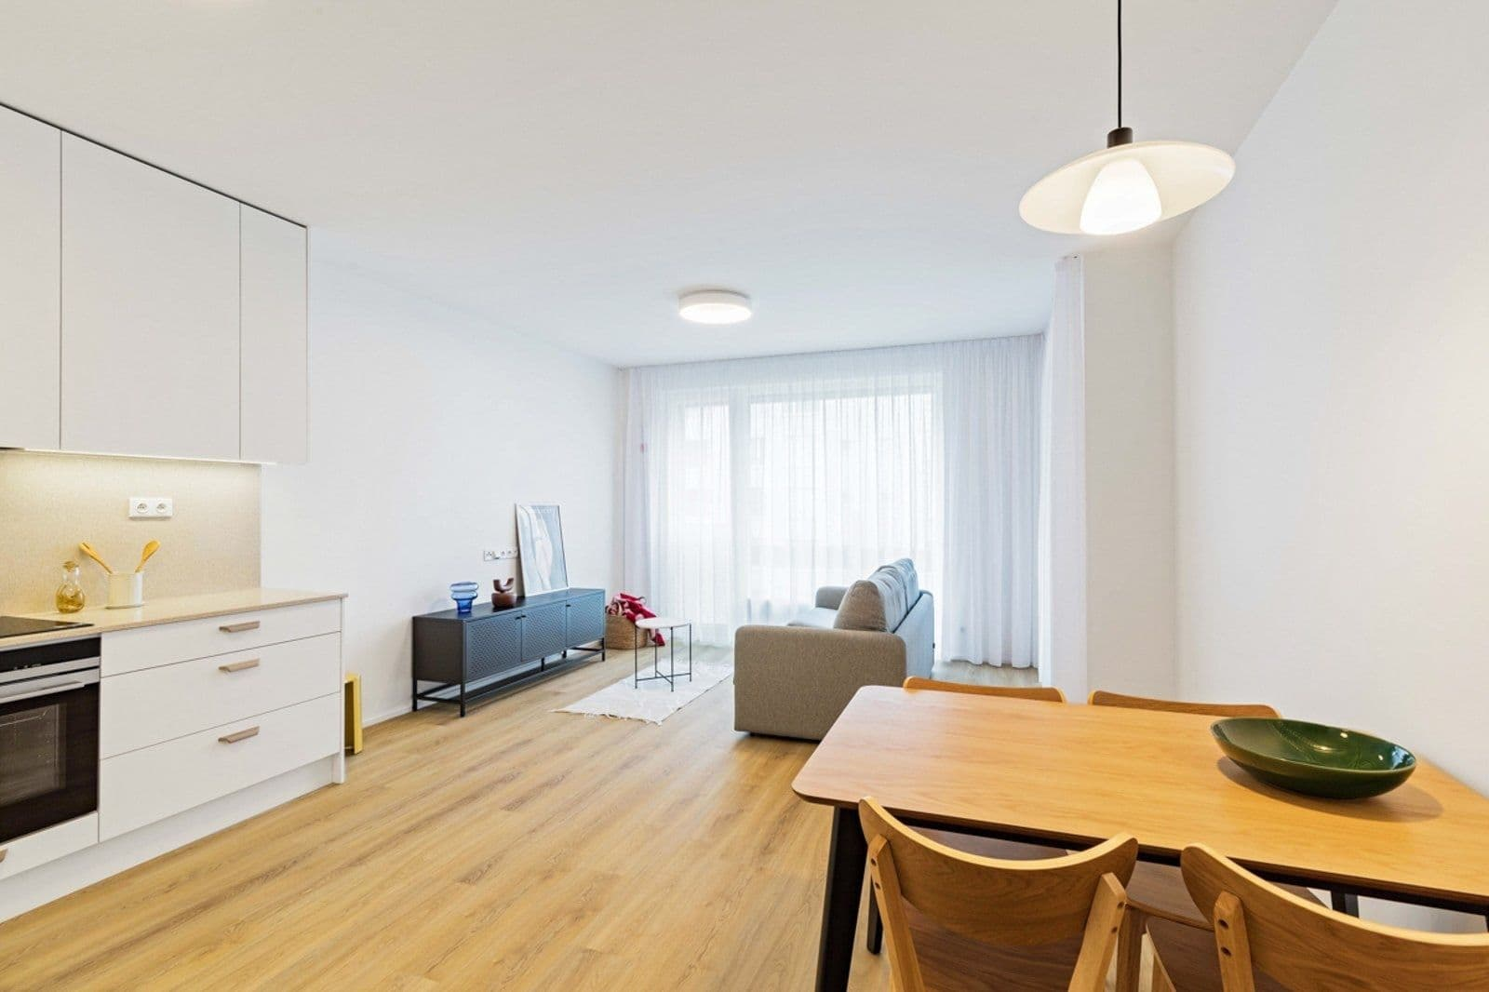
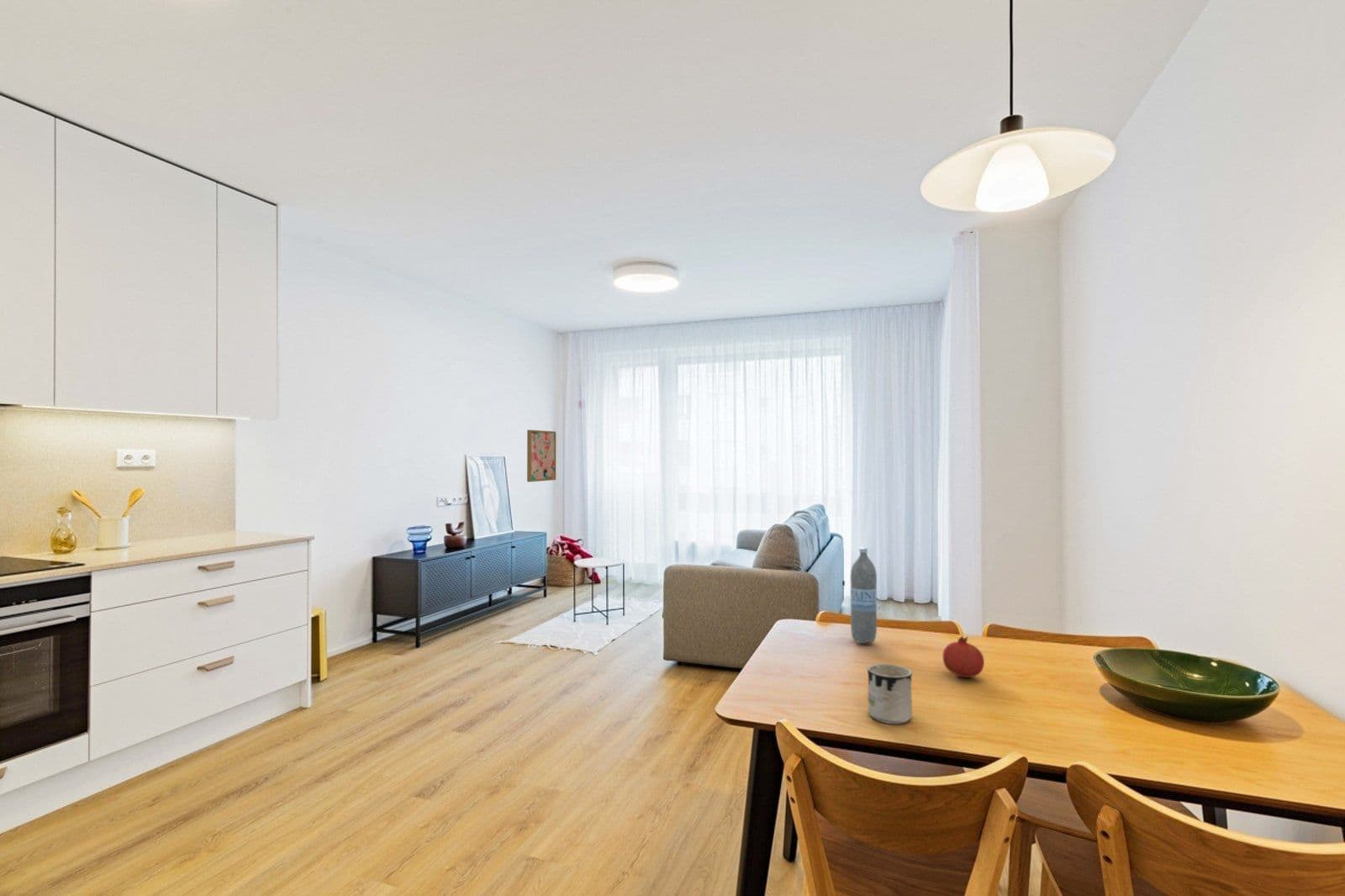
+ mug [867,662,913,725]
+ wall art [526,430,556,482]
+ water bottle [850,546,878,644]
+ fruit [942,635,985,678]
